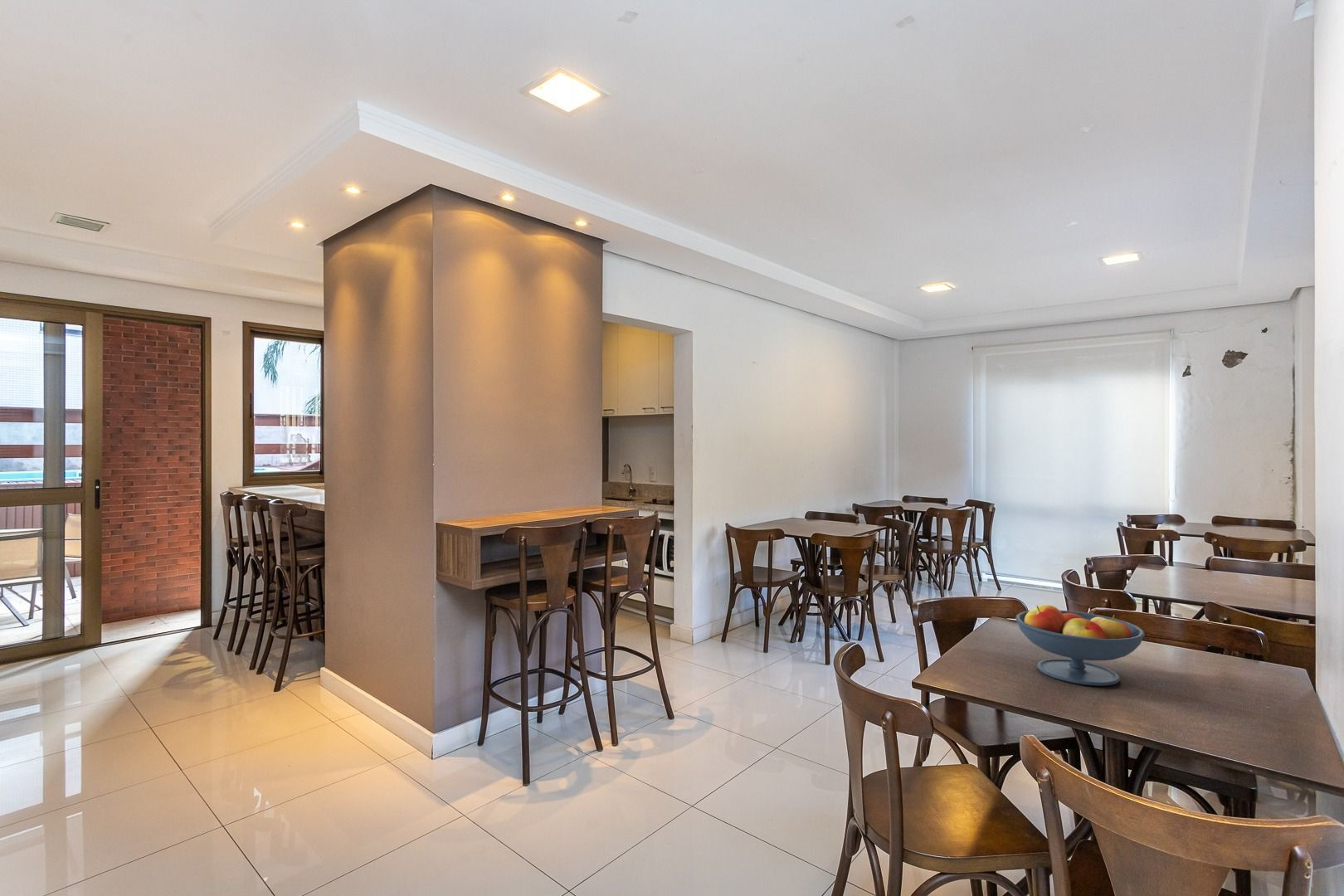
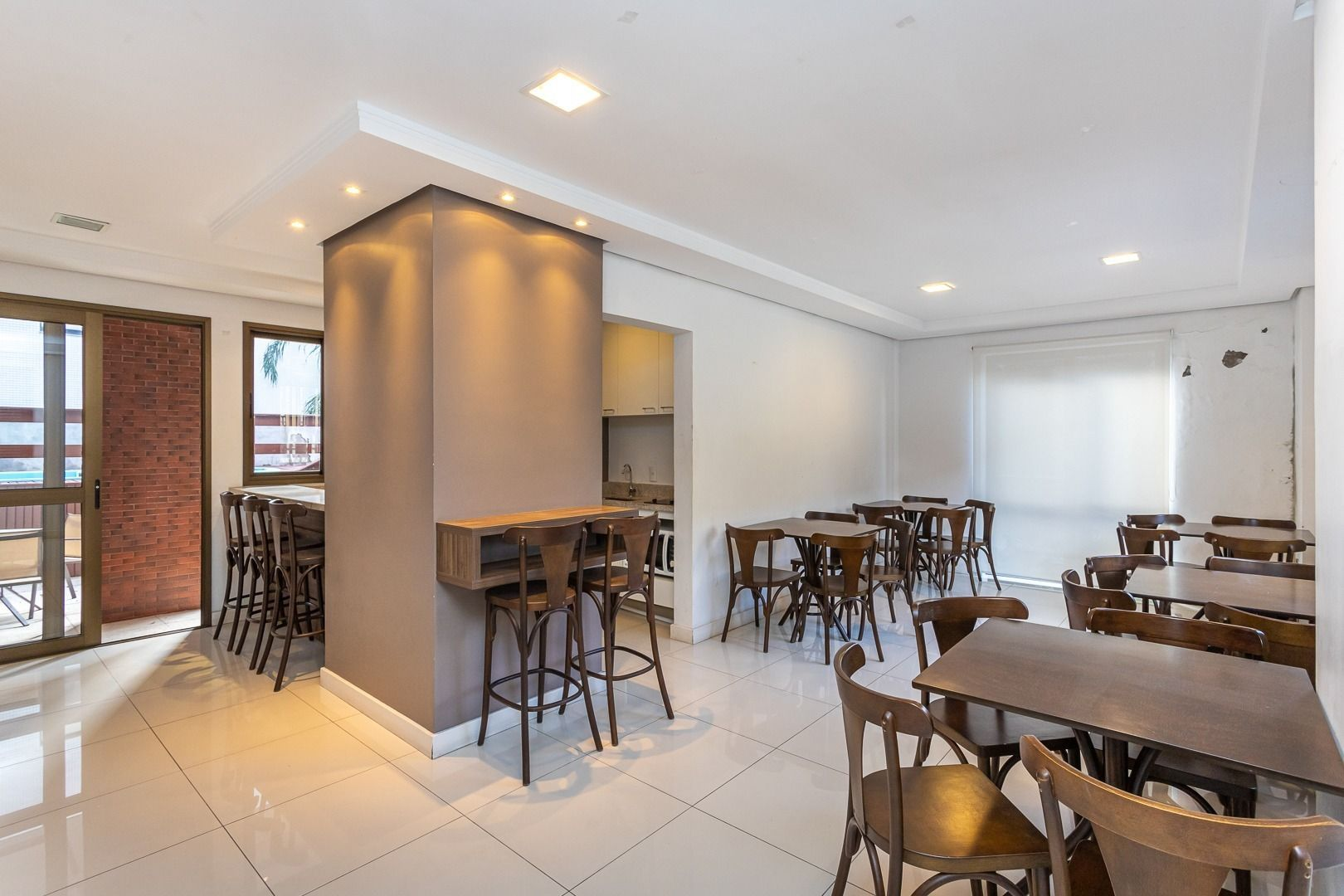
- fruit bowl [1015,604,1146,687]
